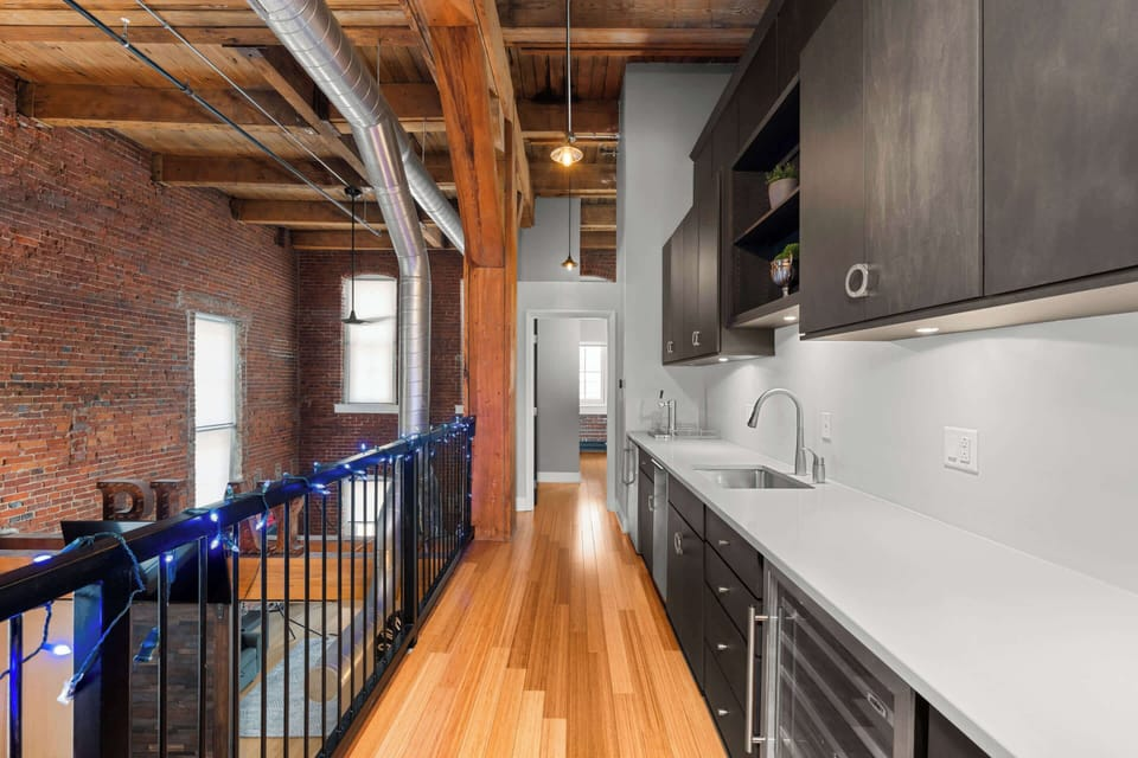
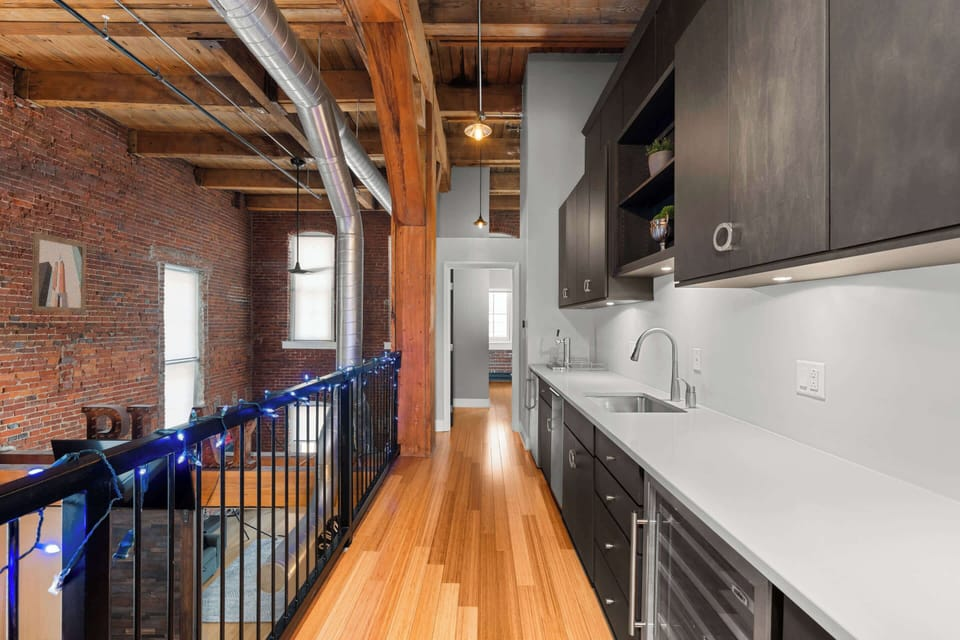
+ wall art [31,232,88,314]
